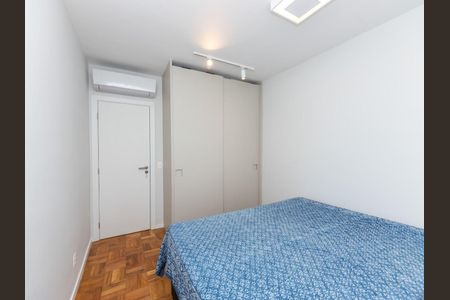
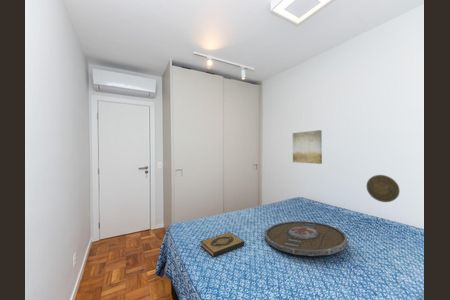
+ decorative plate [366,174,401,203]
+ hardback book [199,231,246,258]
+ wall art [292,129,323,165]
+ serving tray [264,220,349,257]
